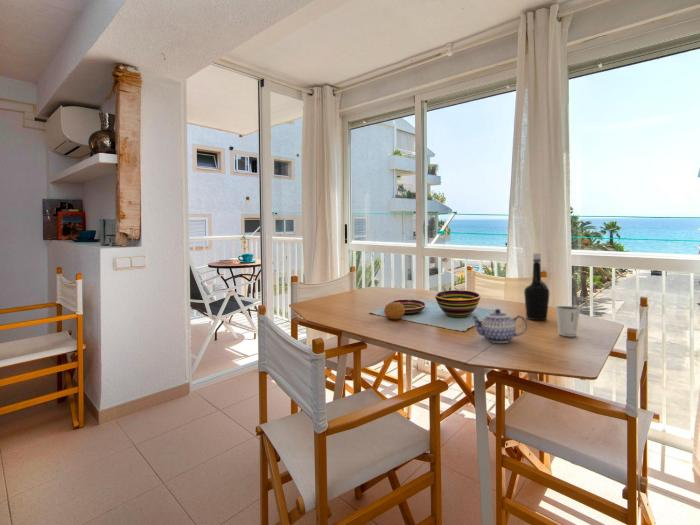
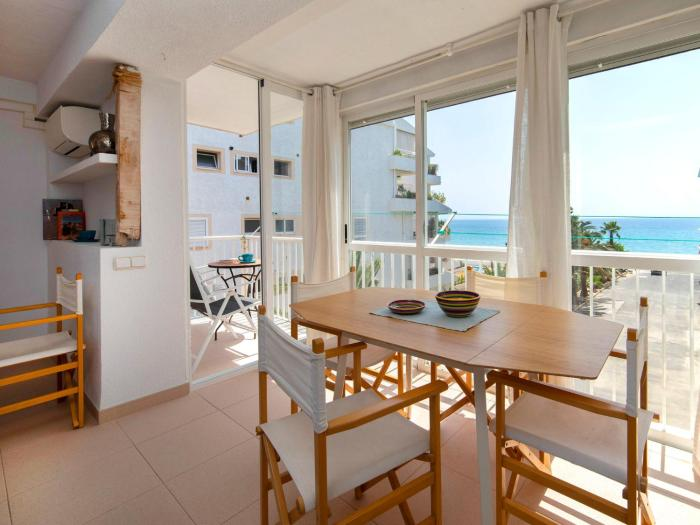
- bottle [523,253,550,321]
- teapot [470,308,528,344]
- dixie cup [554,305,581,337]
- fruit [383,301,406,321]
